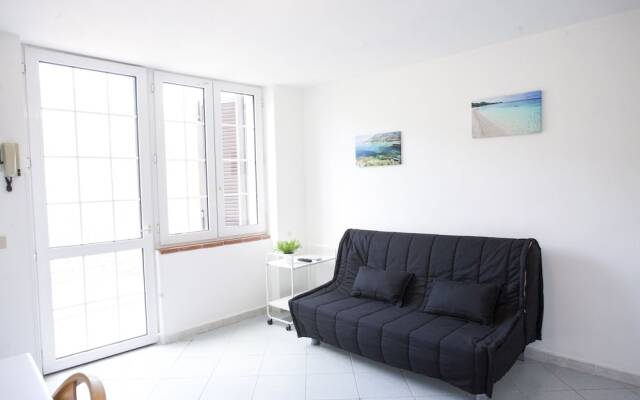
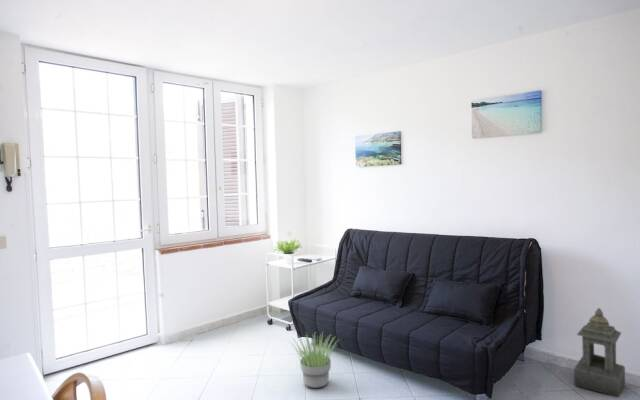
+ lantern [573,307,626,398]
+ potted plant [288,332,339,389]
